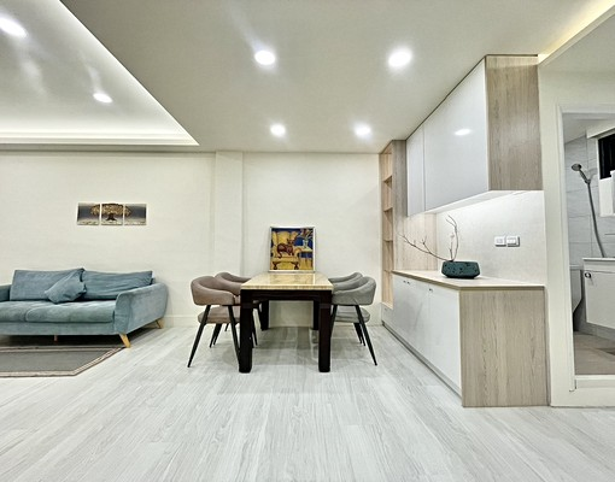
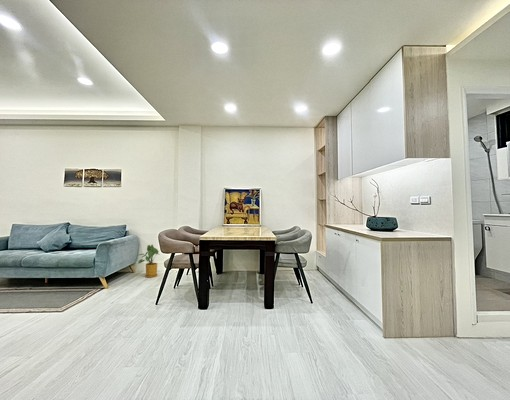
+ house plant [136,244,161,278]
